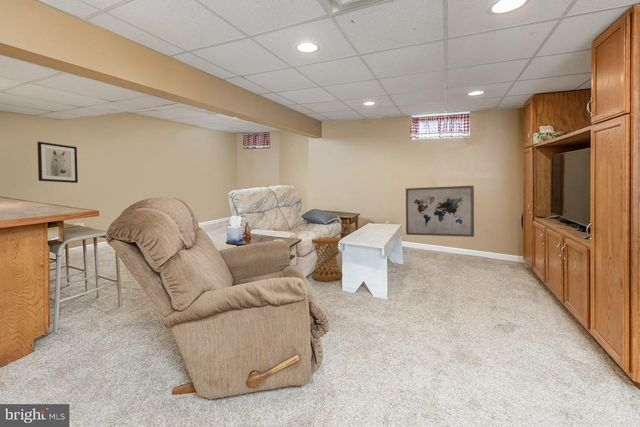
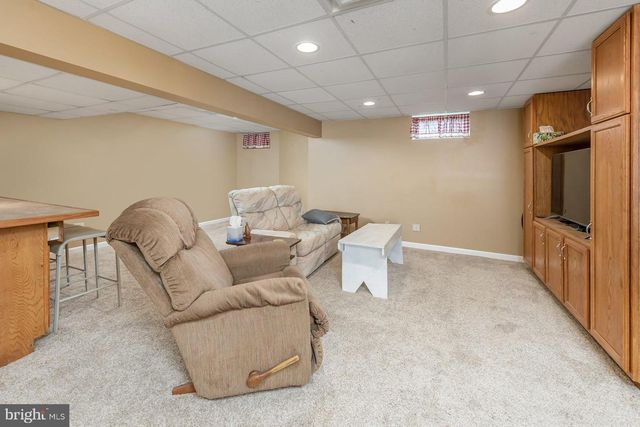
- wall art [36,141,79,184]
- wall art [405,185,475,238]
- side table [311,236,343,281]
